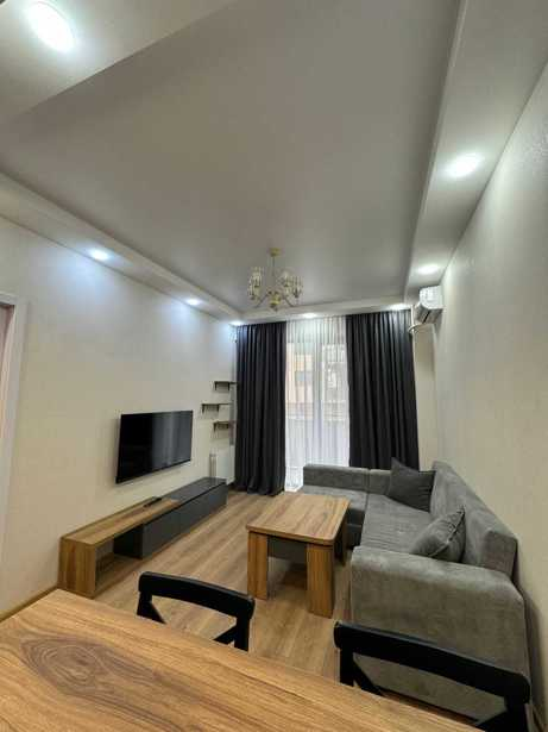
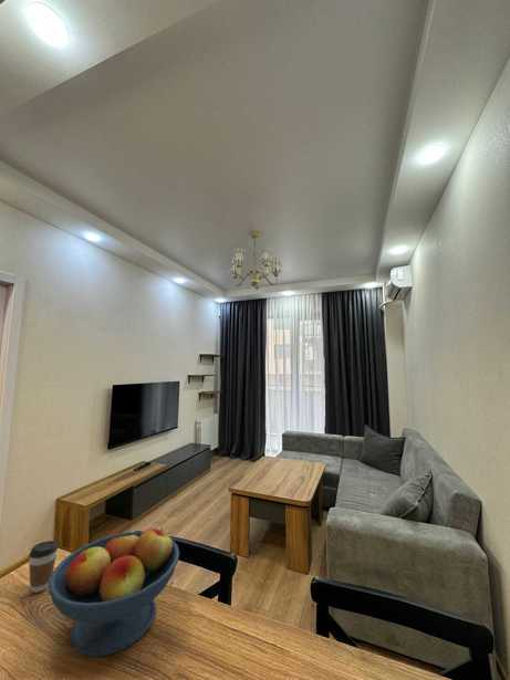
+ fruit bowl [48,526,180,658]
+ coffee cup [28,540,59,594]
